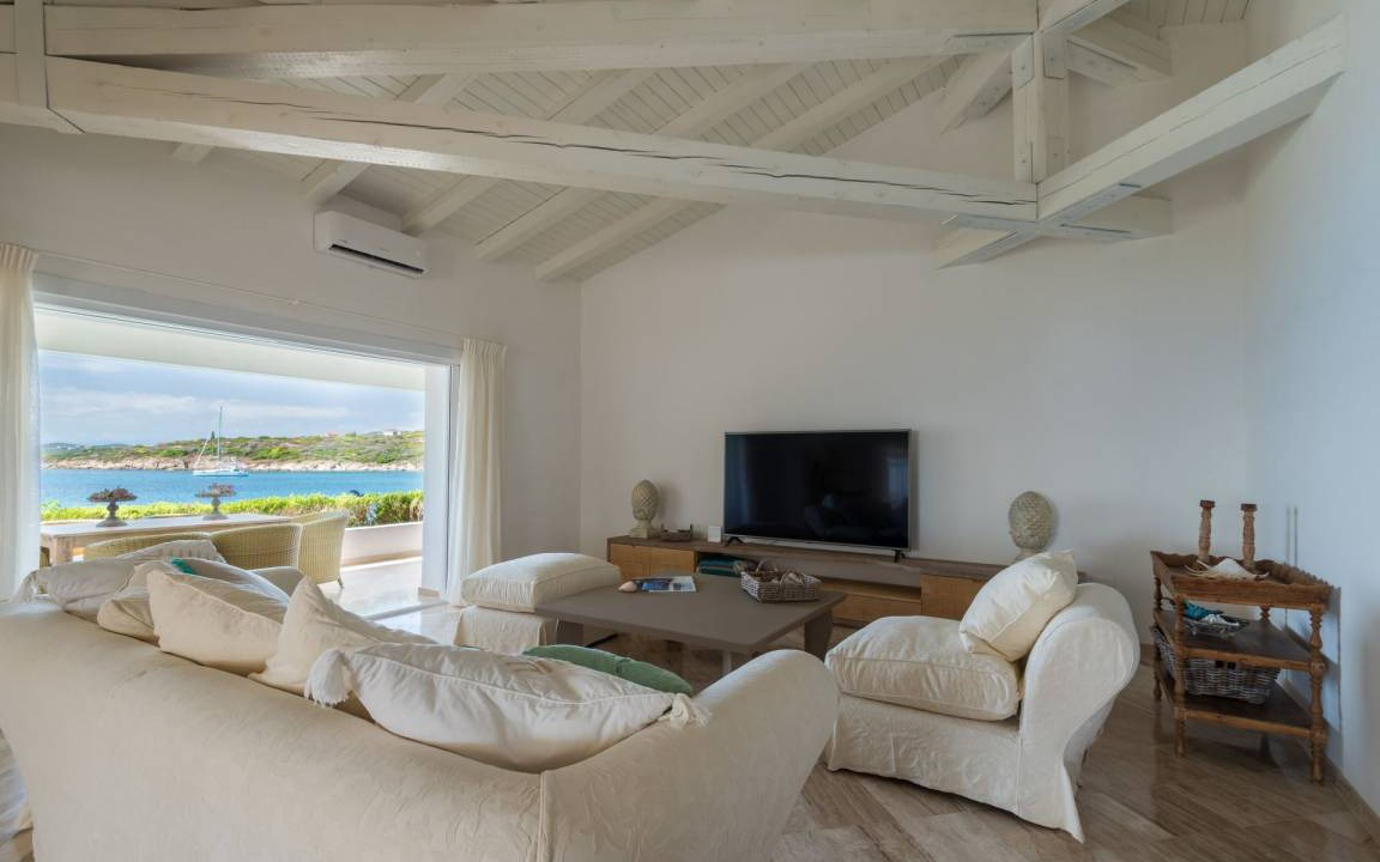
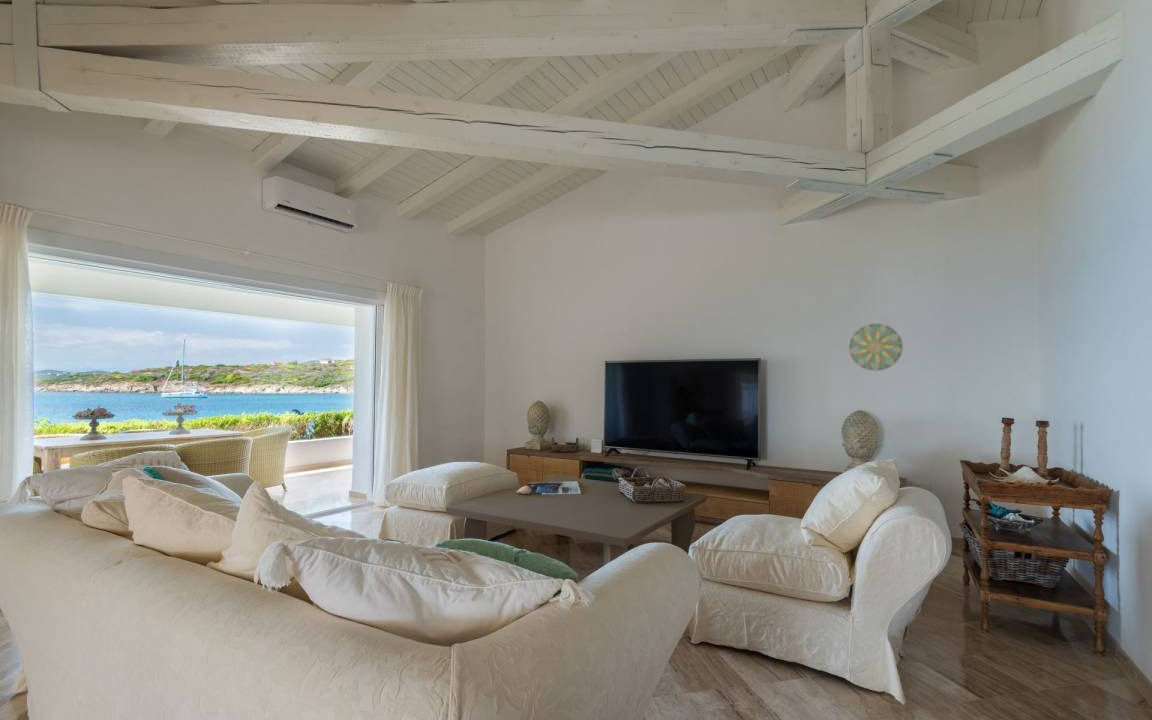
+ decorative plate [848,322,904,372]
